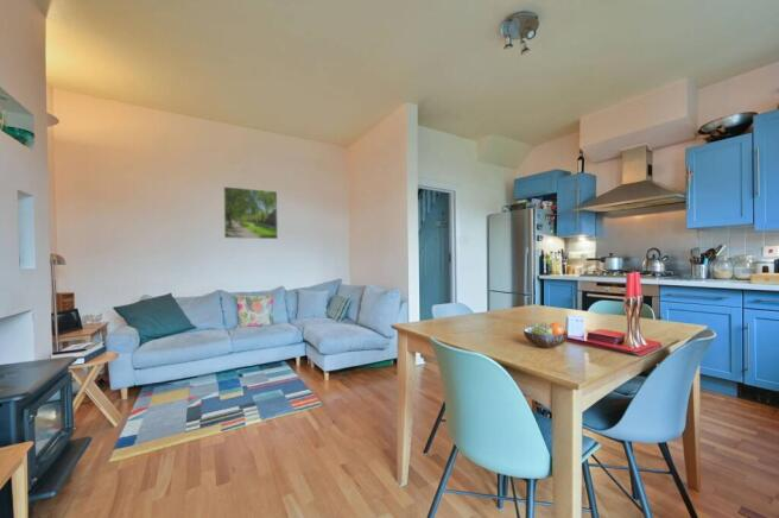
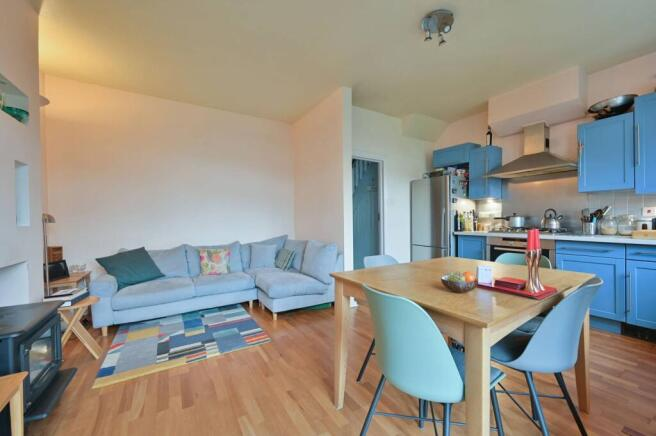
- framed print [222,185,279,240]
